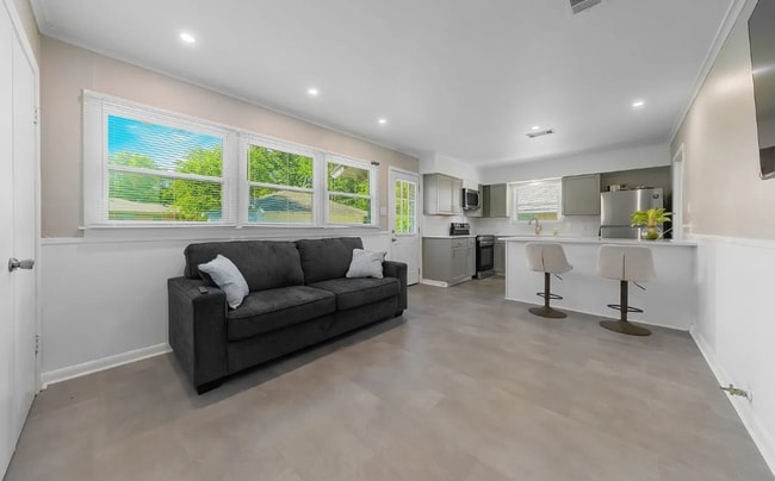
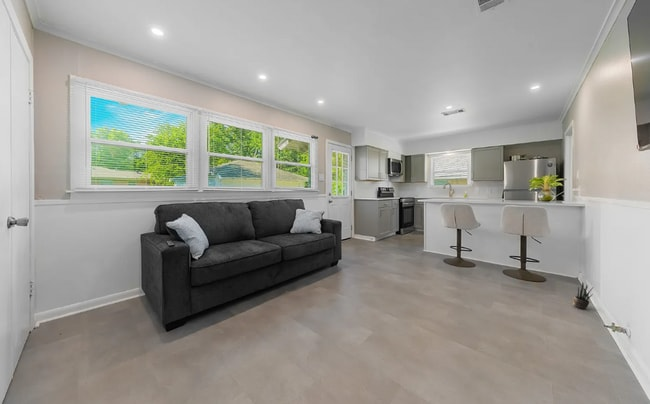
+ potted plant [572,280,594,310]
